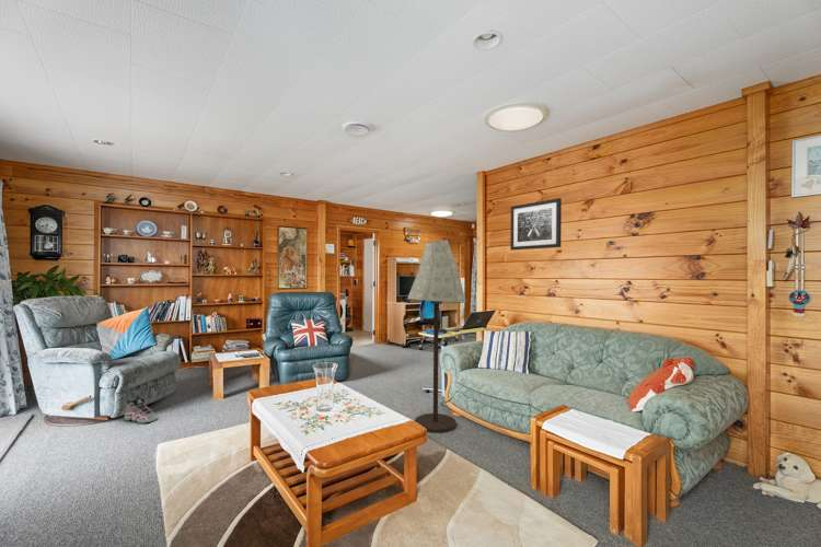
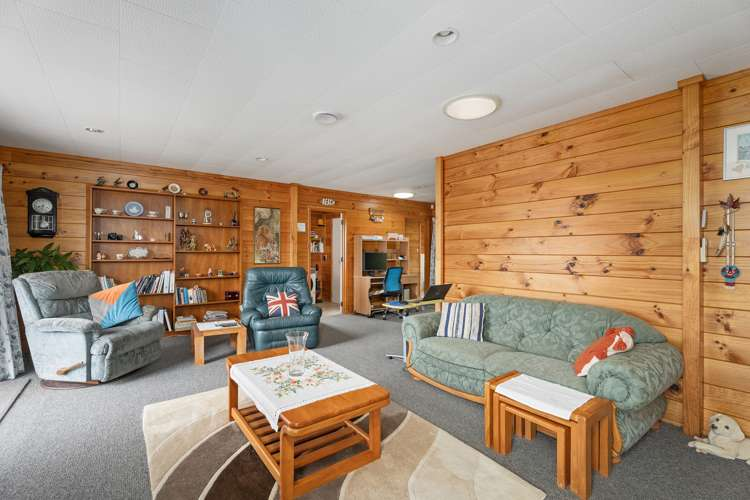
- wall art [509,197,563,252]
- sneaker [124,393,160,424]
- floor lamp [406,238,467,433]
